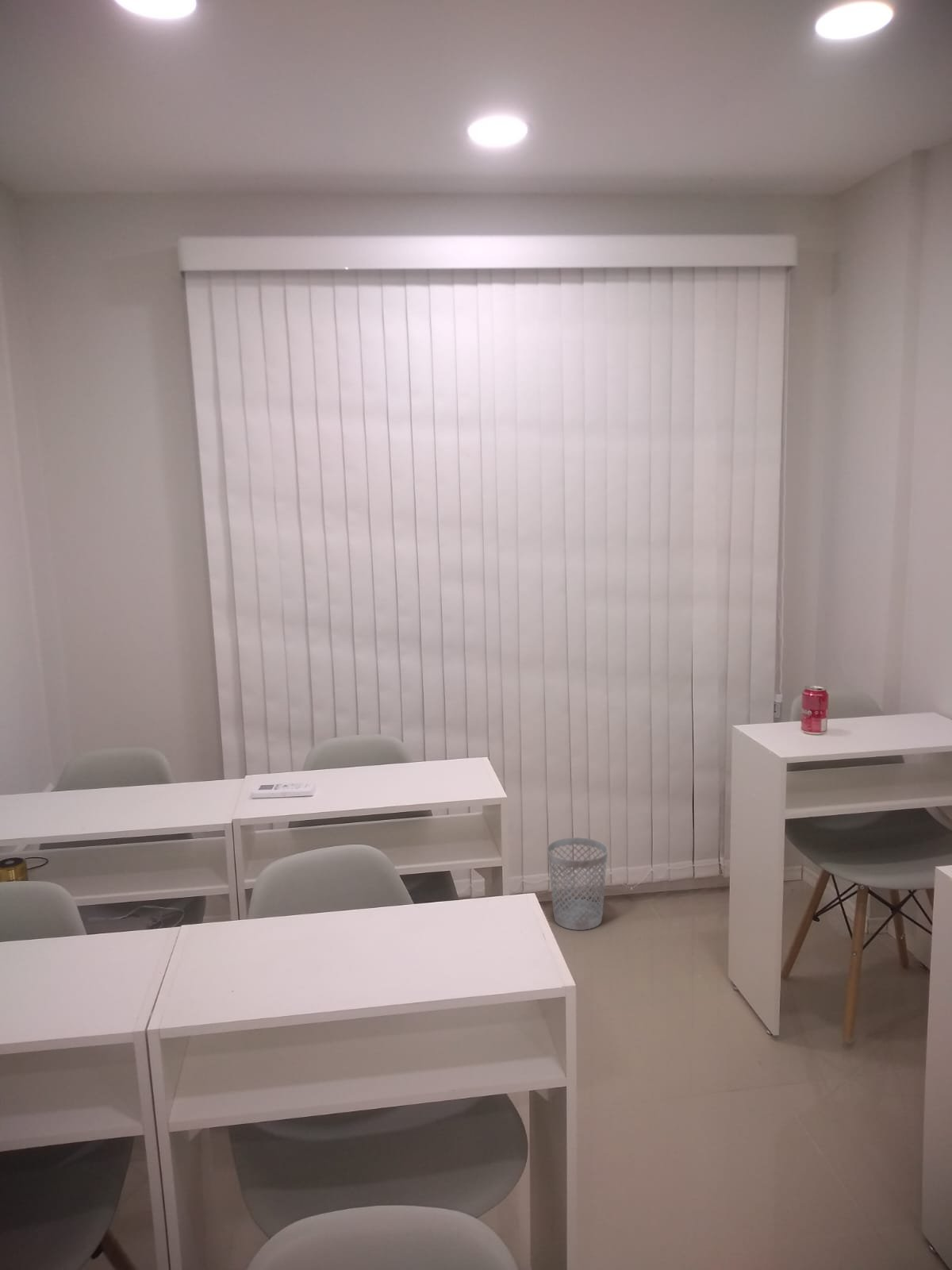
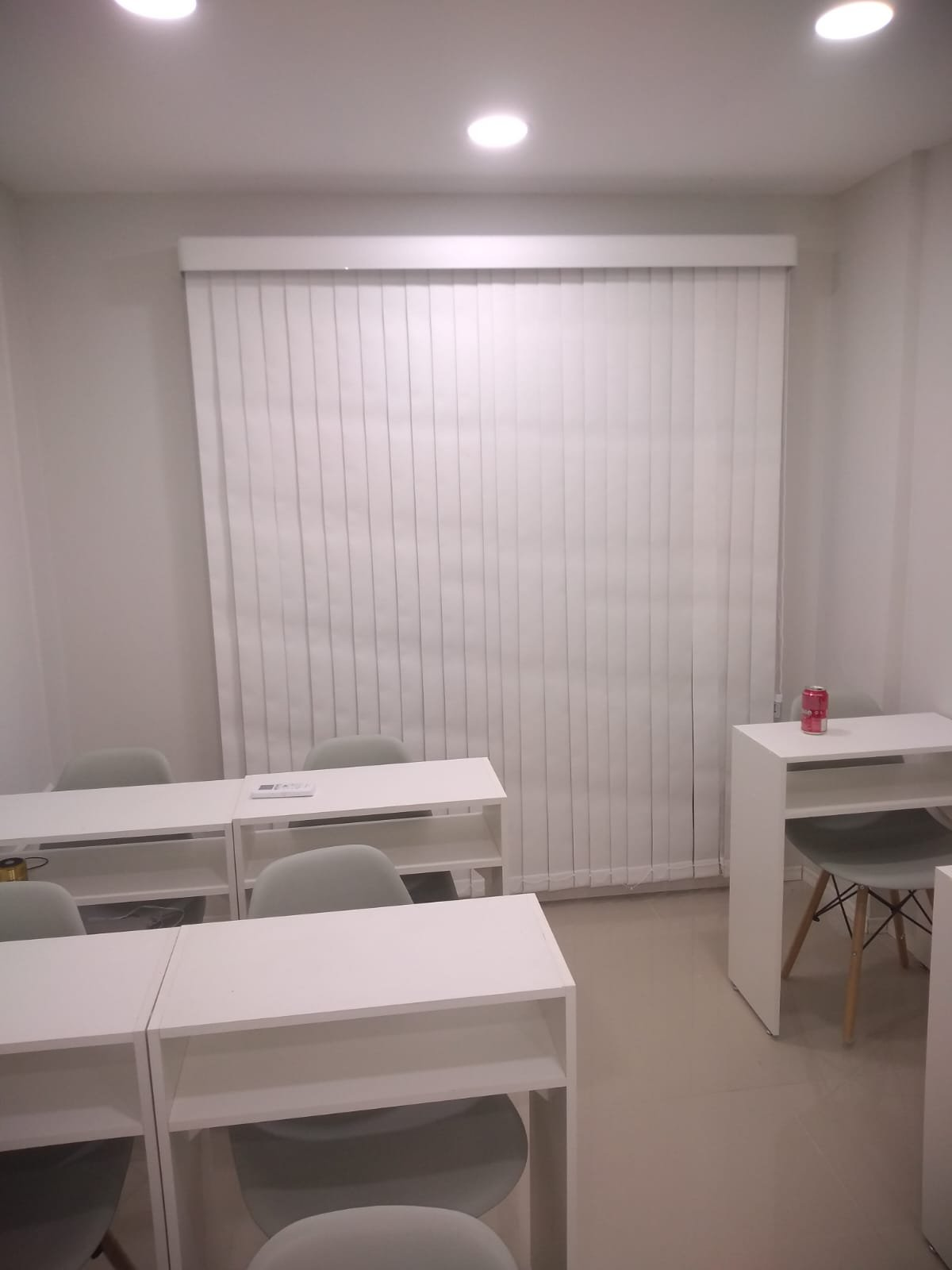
- wastebasket [547,837,608,931]
